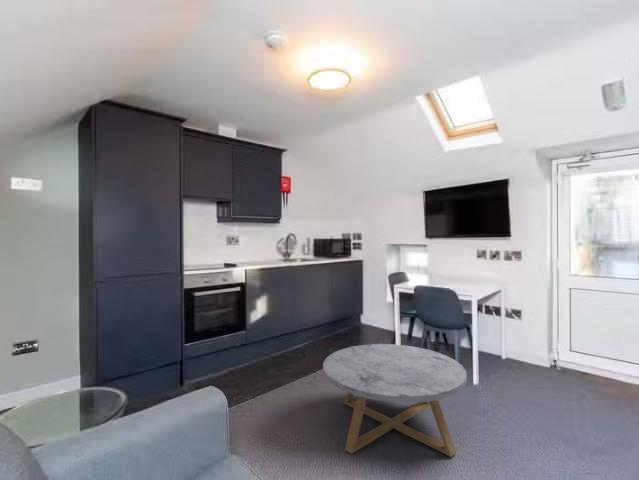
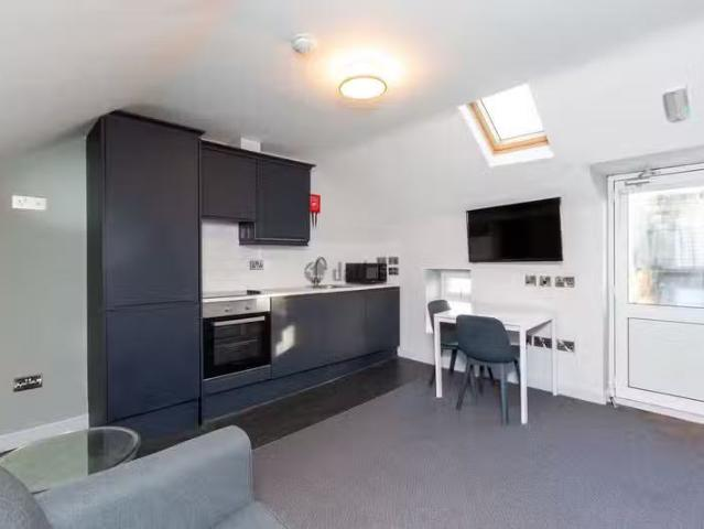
- coffee table [322,343,468,458]
